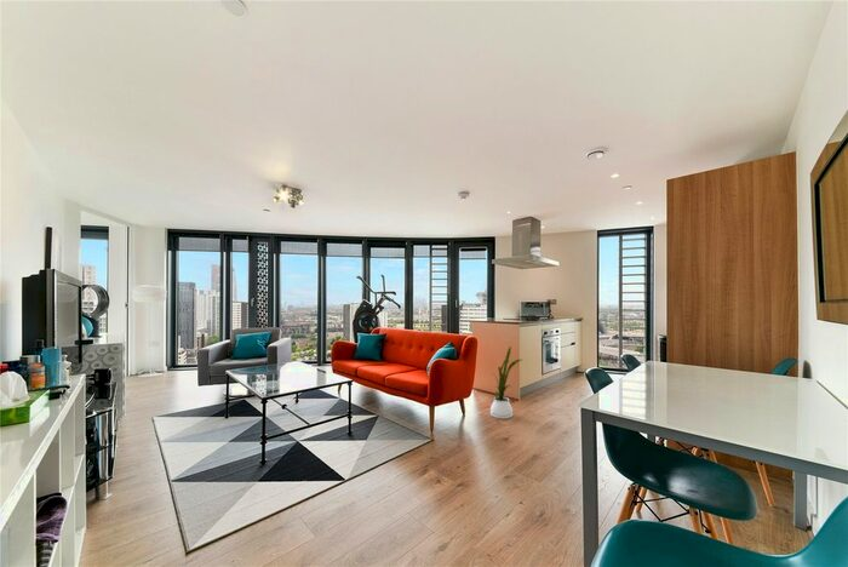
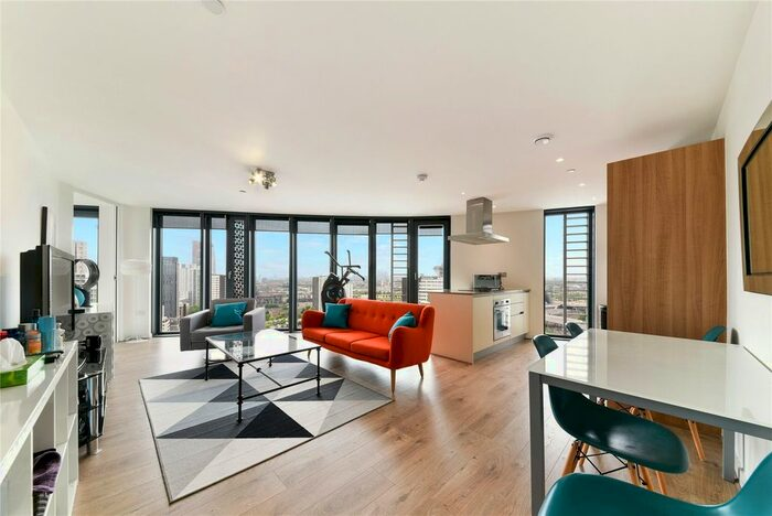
- house plant [486,345,523,420]
